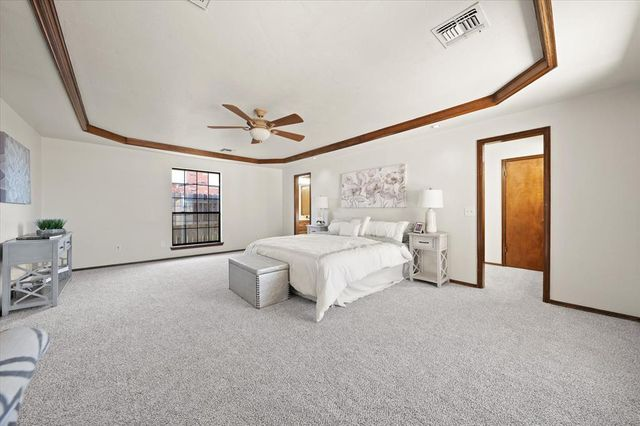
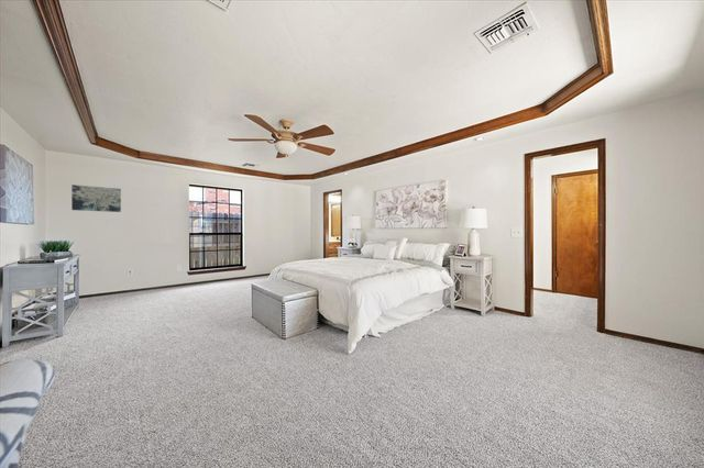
+ wall art [70,183,122,213]
